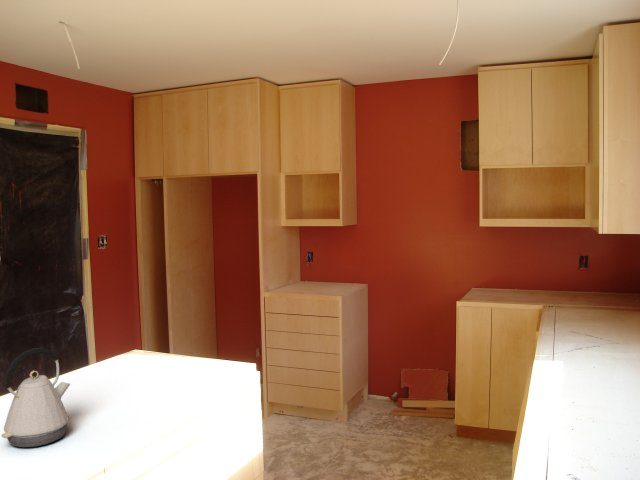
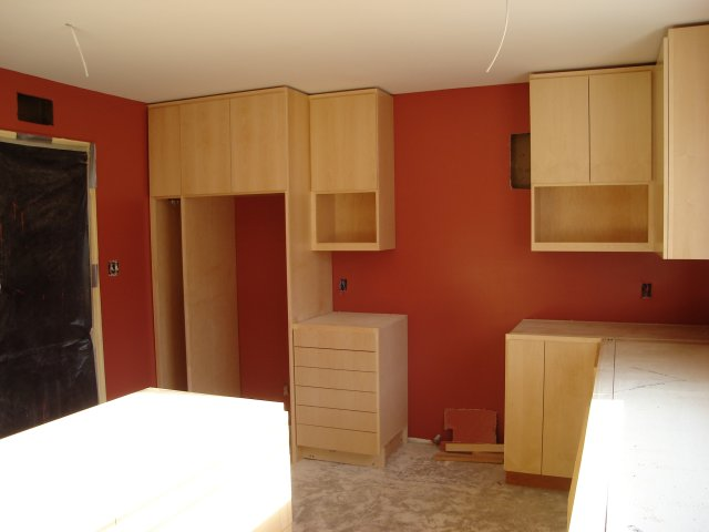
- kettle [0,347,71,448]
